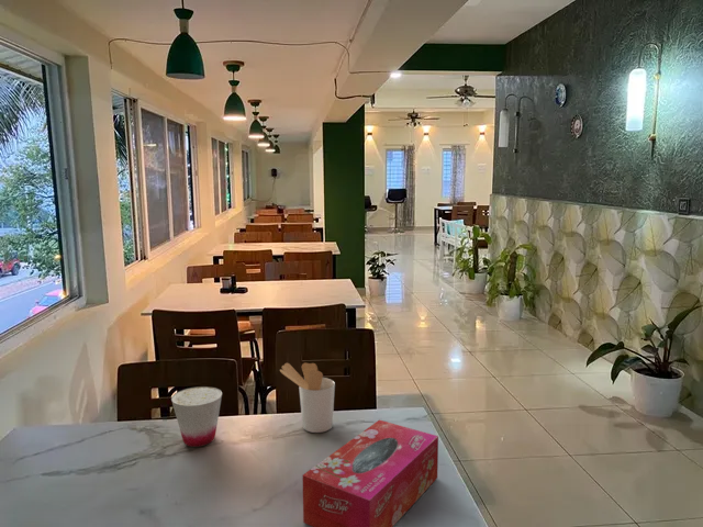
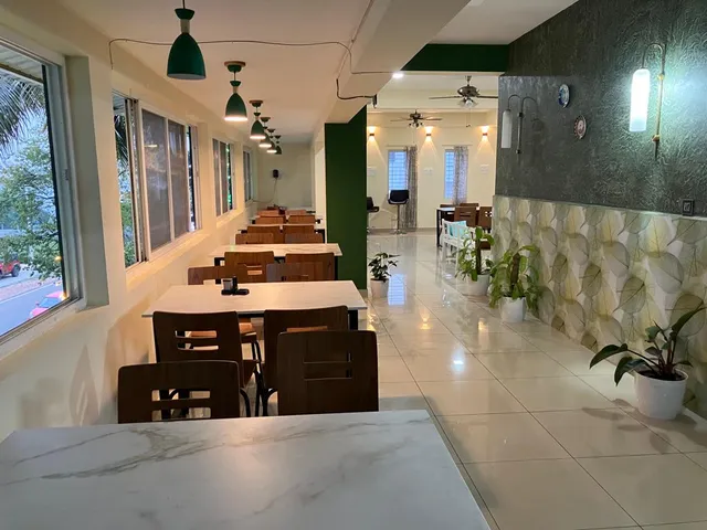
- utensil holder [279,361,336,434]
- cup [170,385,223,448]
- tissue box [301,418,439,527]
